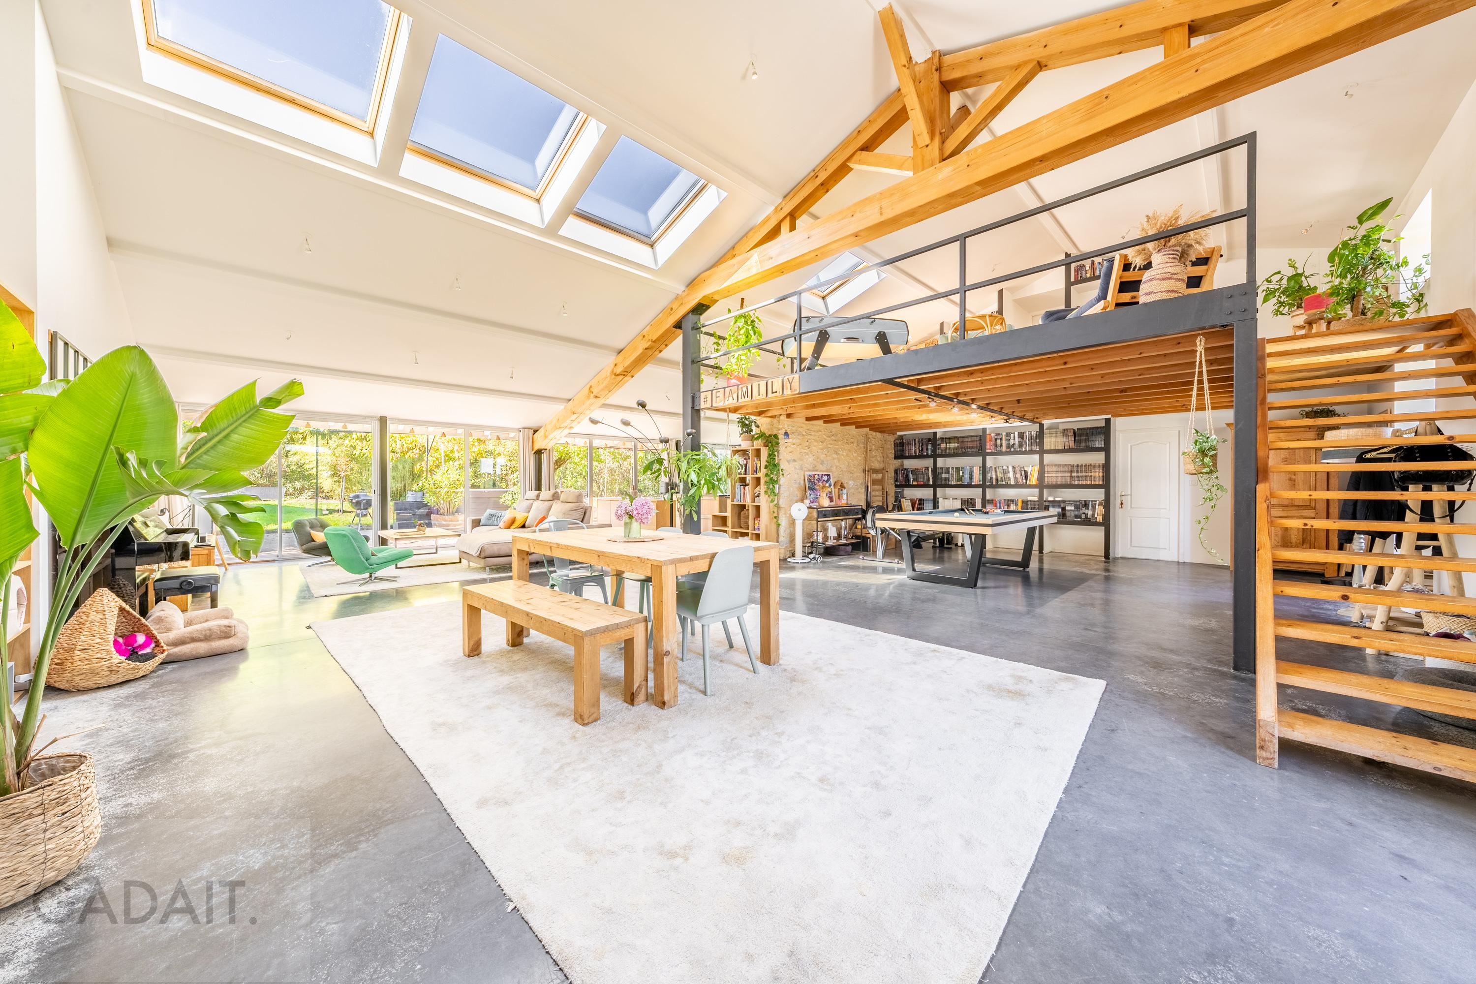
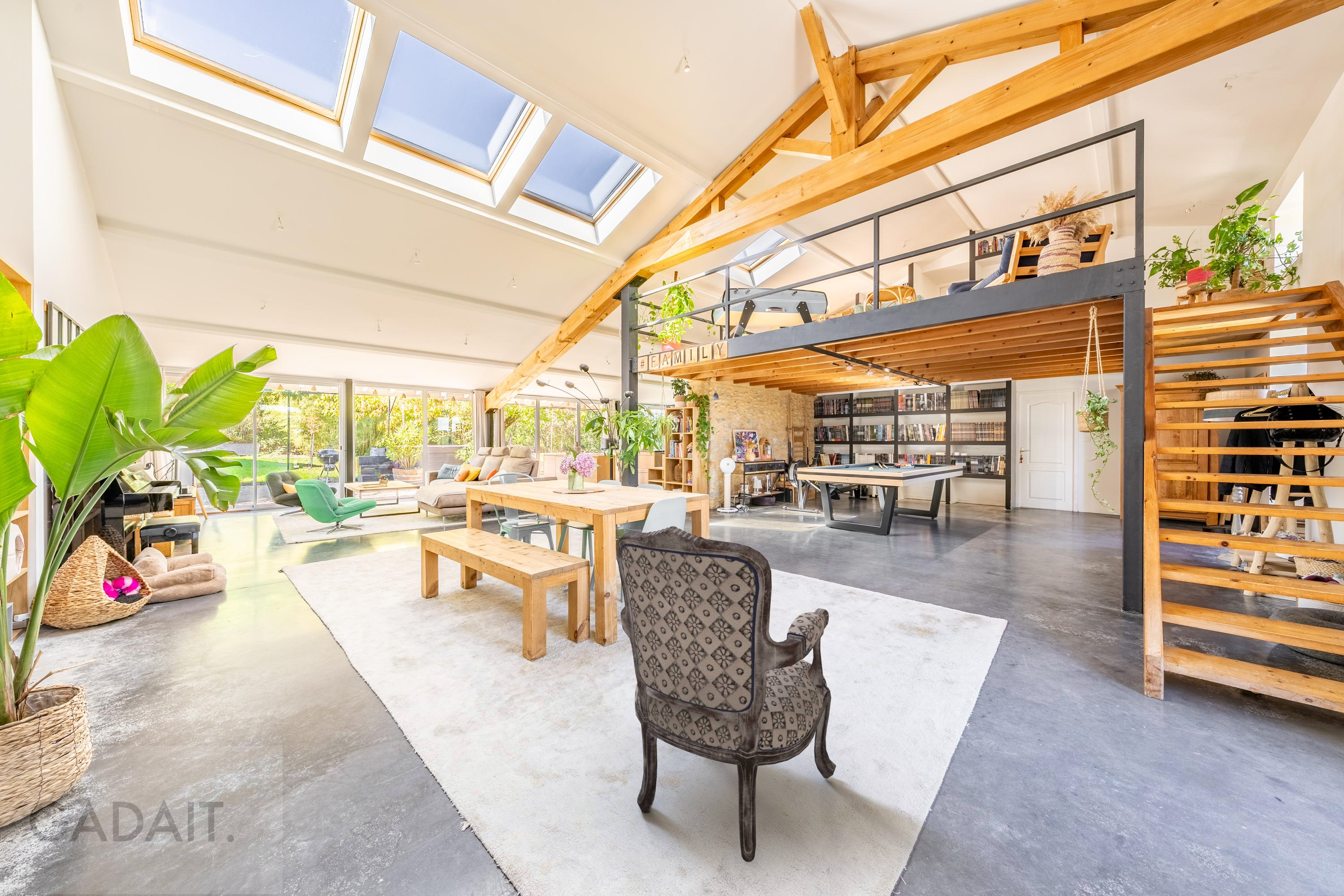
+ armchair [616,526,836,862]
